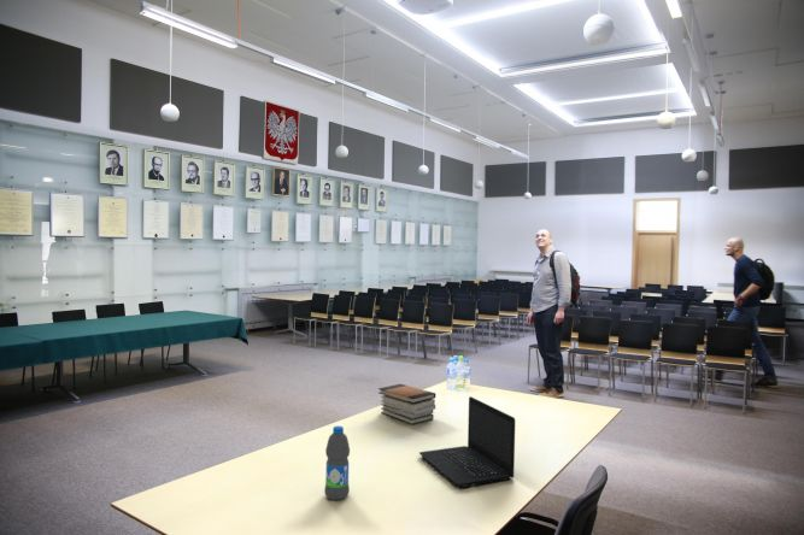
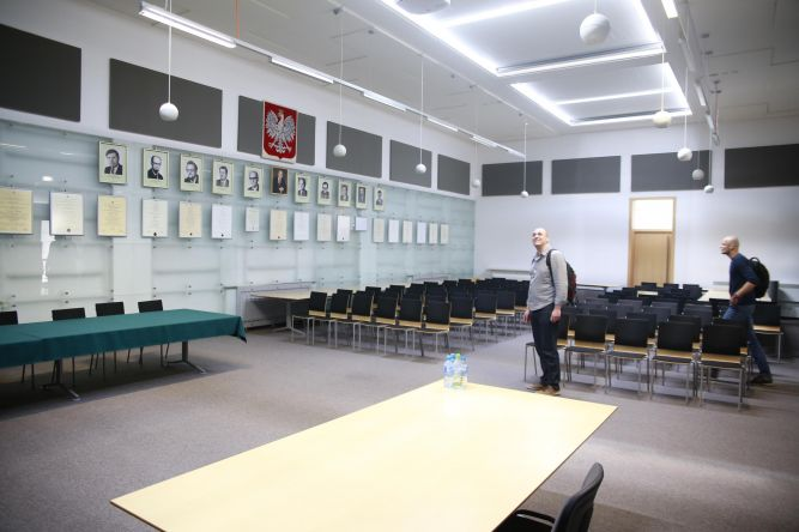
- water bottle [323,425,351,501]
- book stack [377,383,436,425]
- laptop [418,395,516,489]
